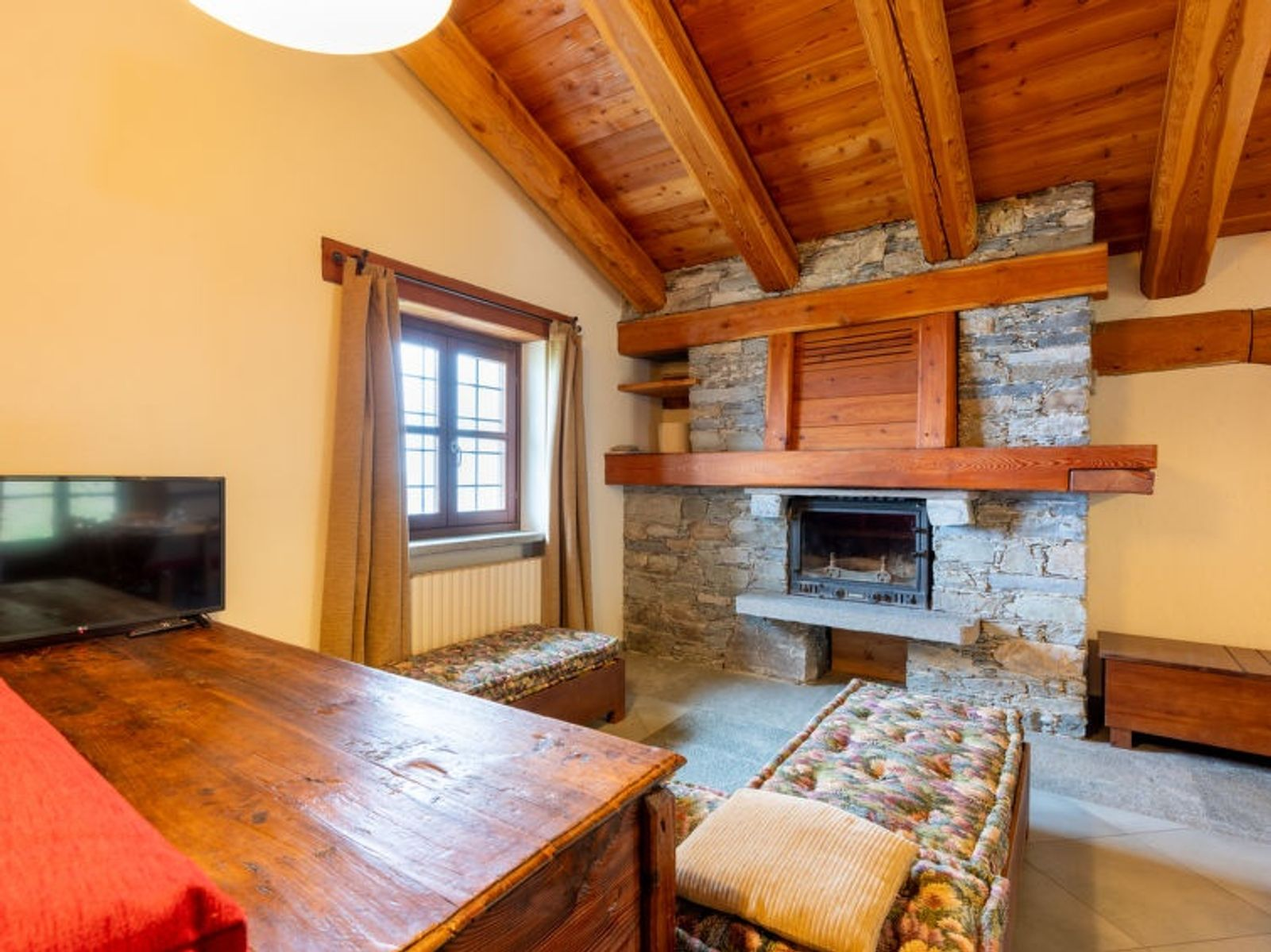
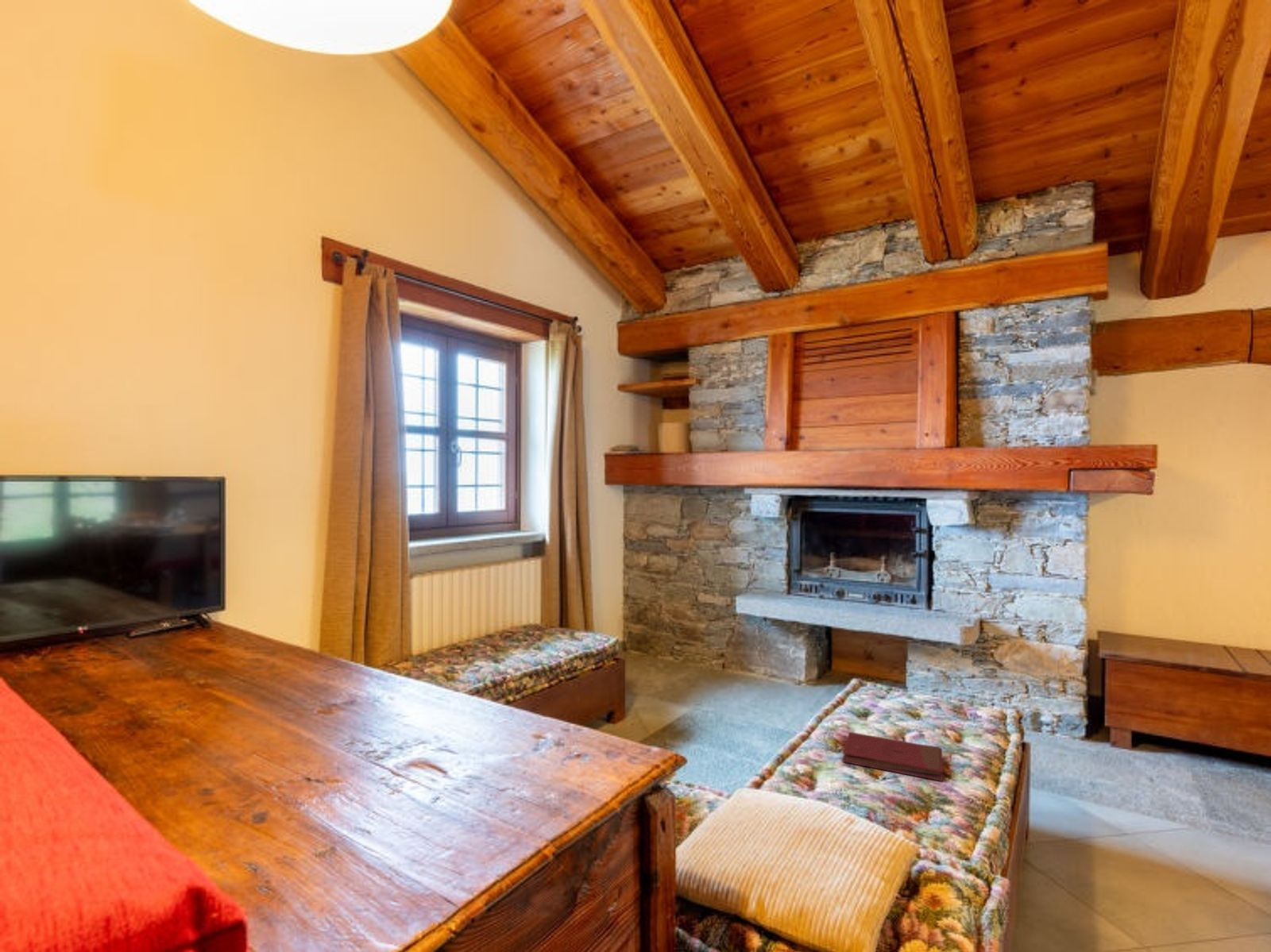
+ book [841,731,944,782]
